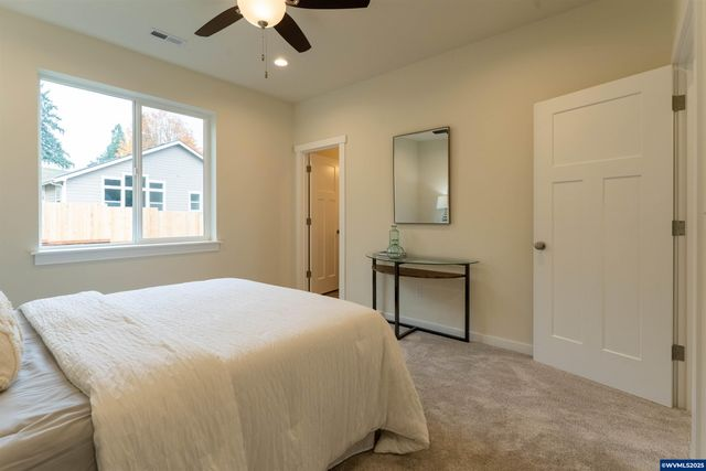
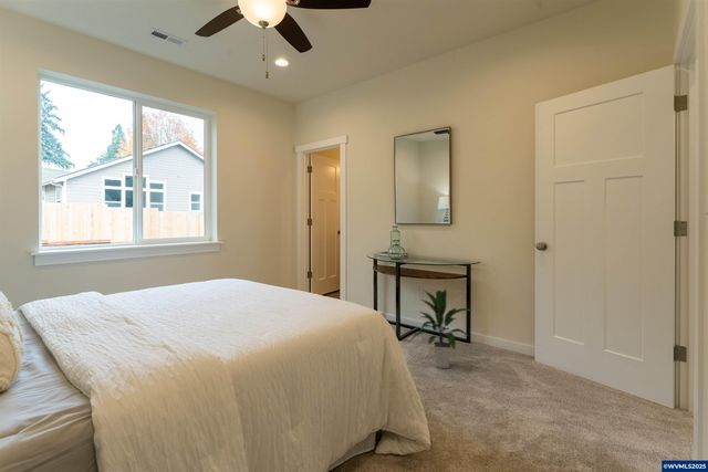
+ indoor plant [408,287,471,369]
